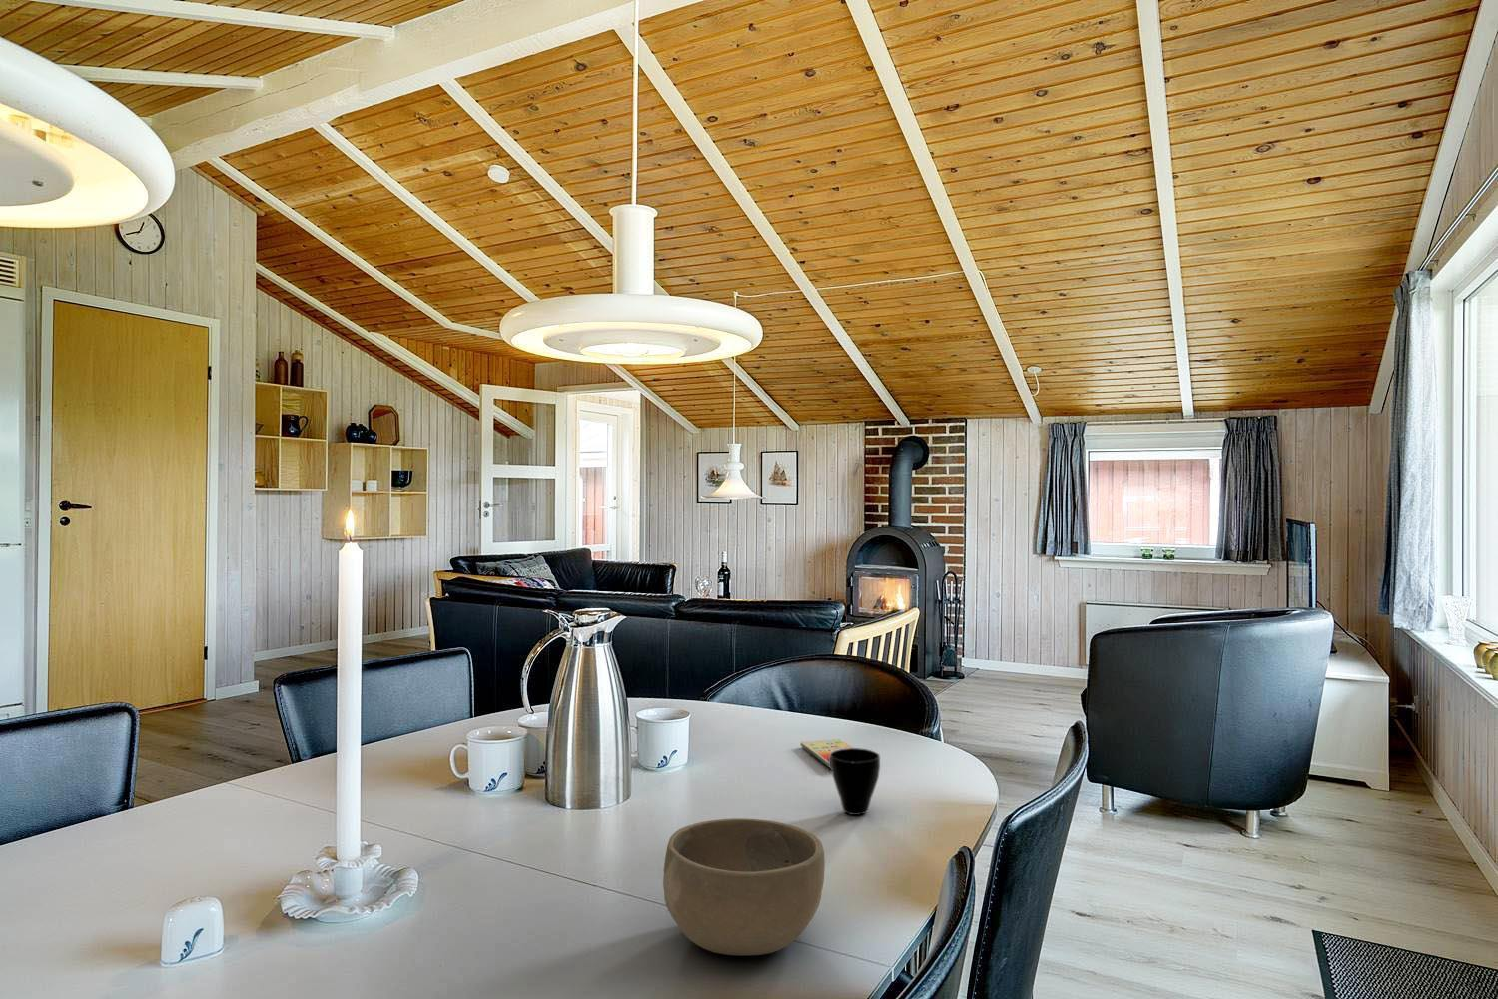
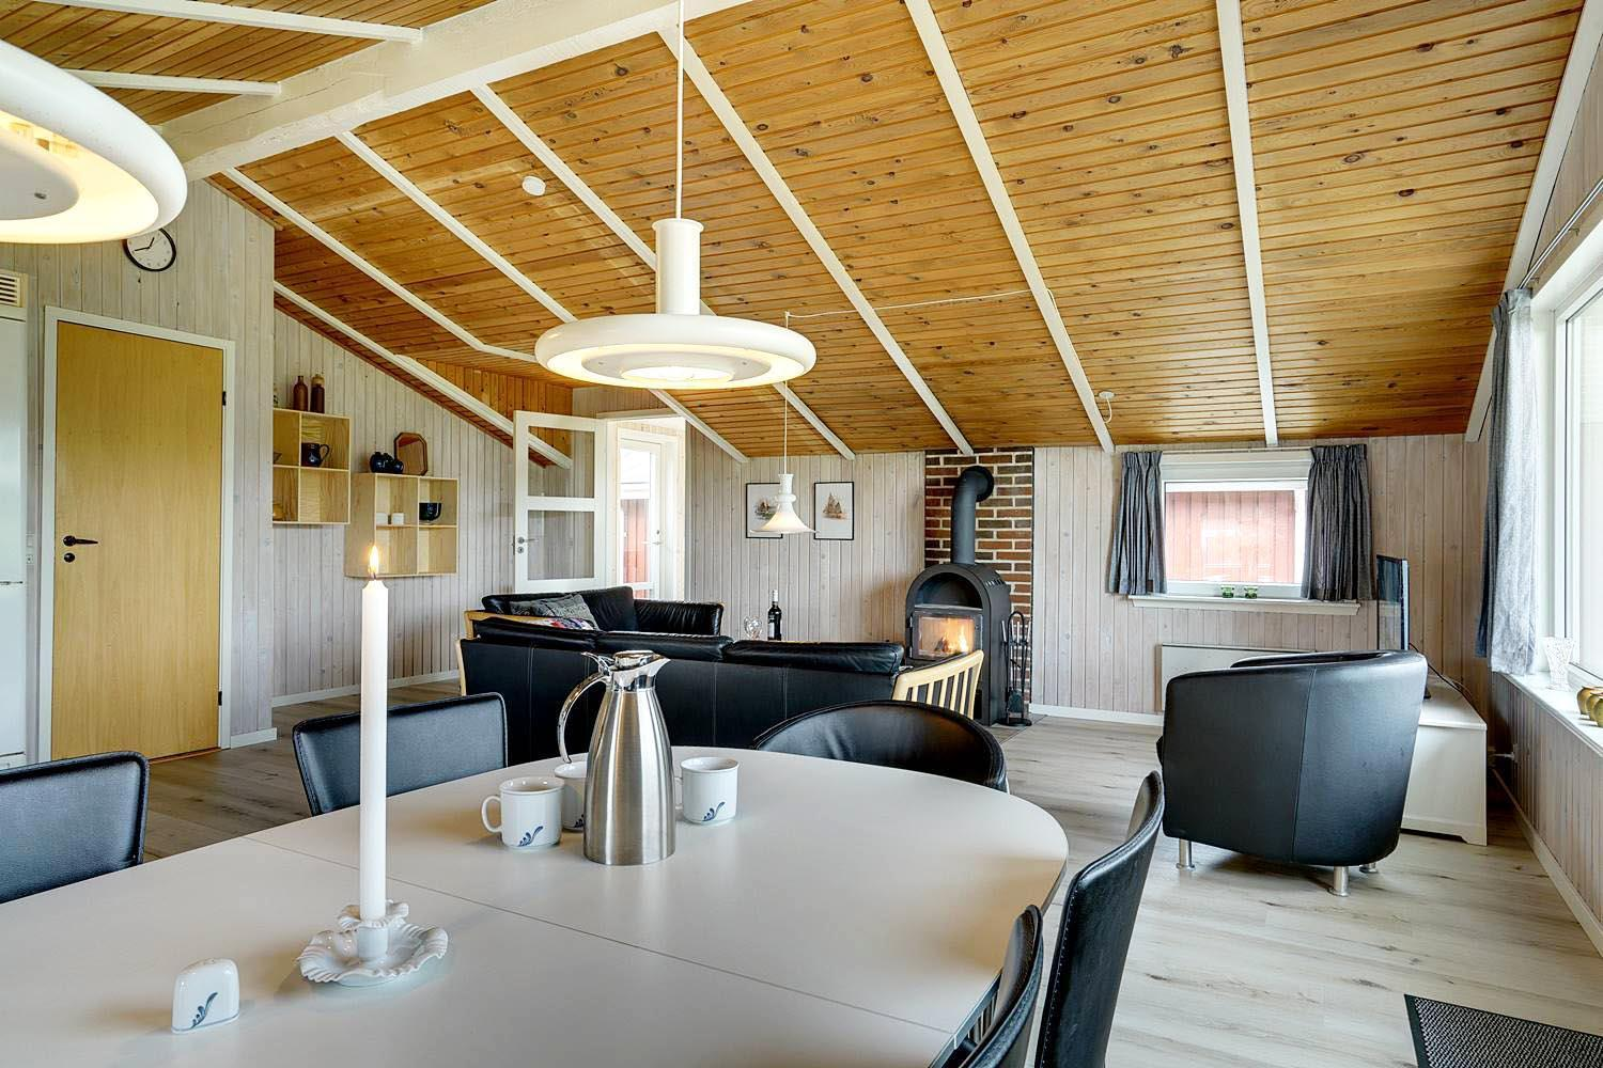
- cup [829,747,881,816]
- smartphone [800,738,854,768]
- bowl [662,817,826,957]
